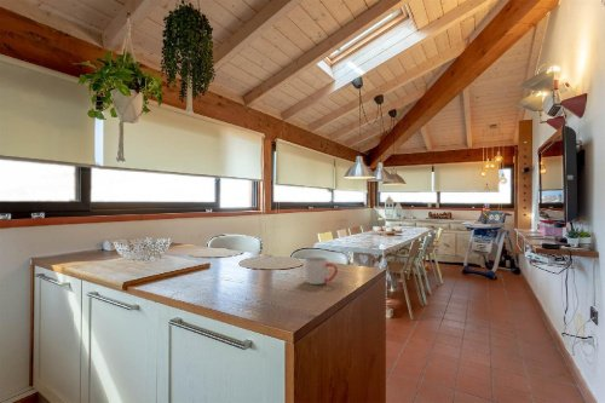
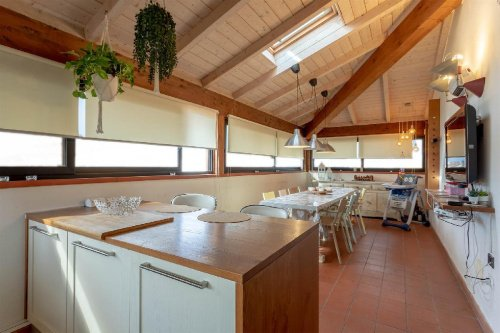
- mug [302,257,339,286]
